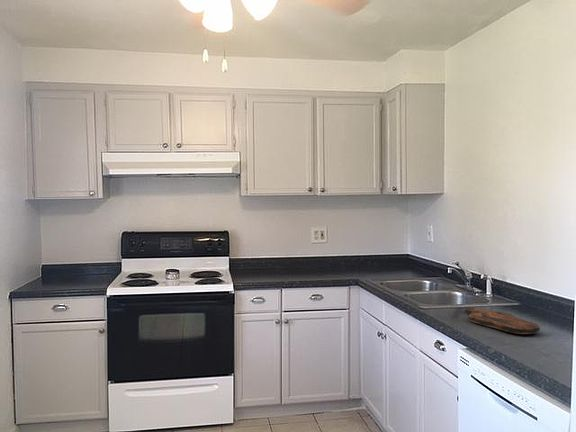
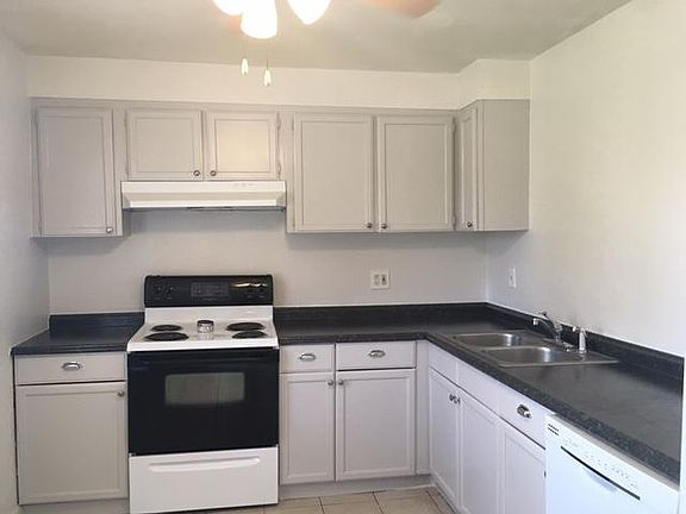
- cutting board [464,306,541,335]
